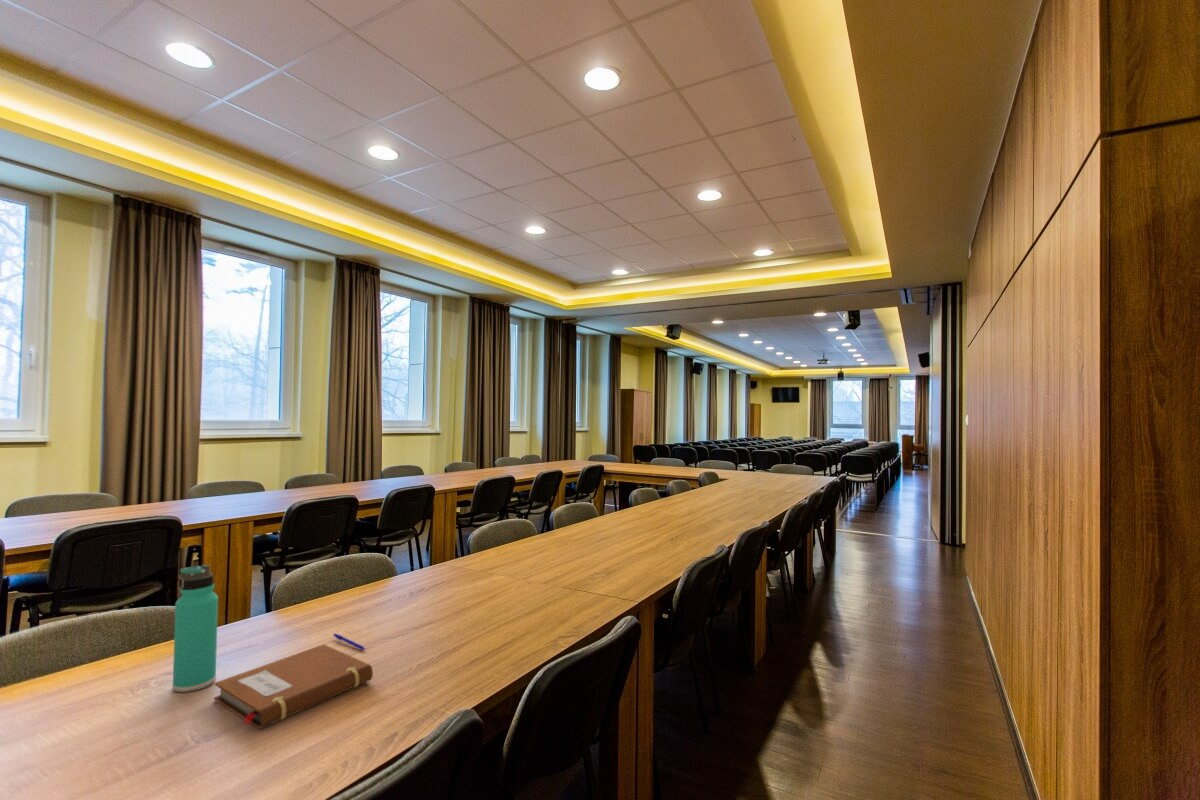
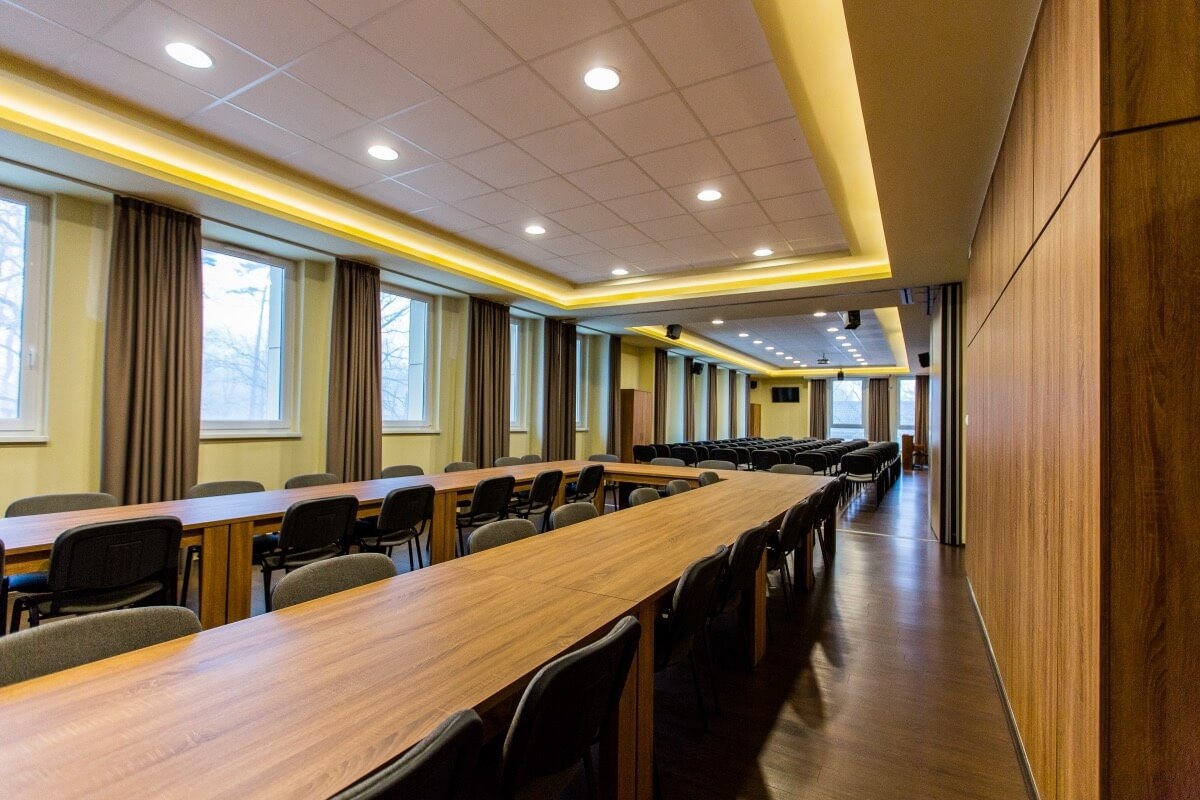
- thermos bottle [172,564,219,693]
- notebook [213,643,374,730]
- pen [332,632,366,651]
